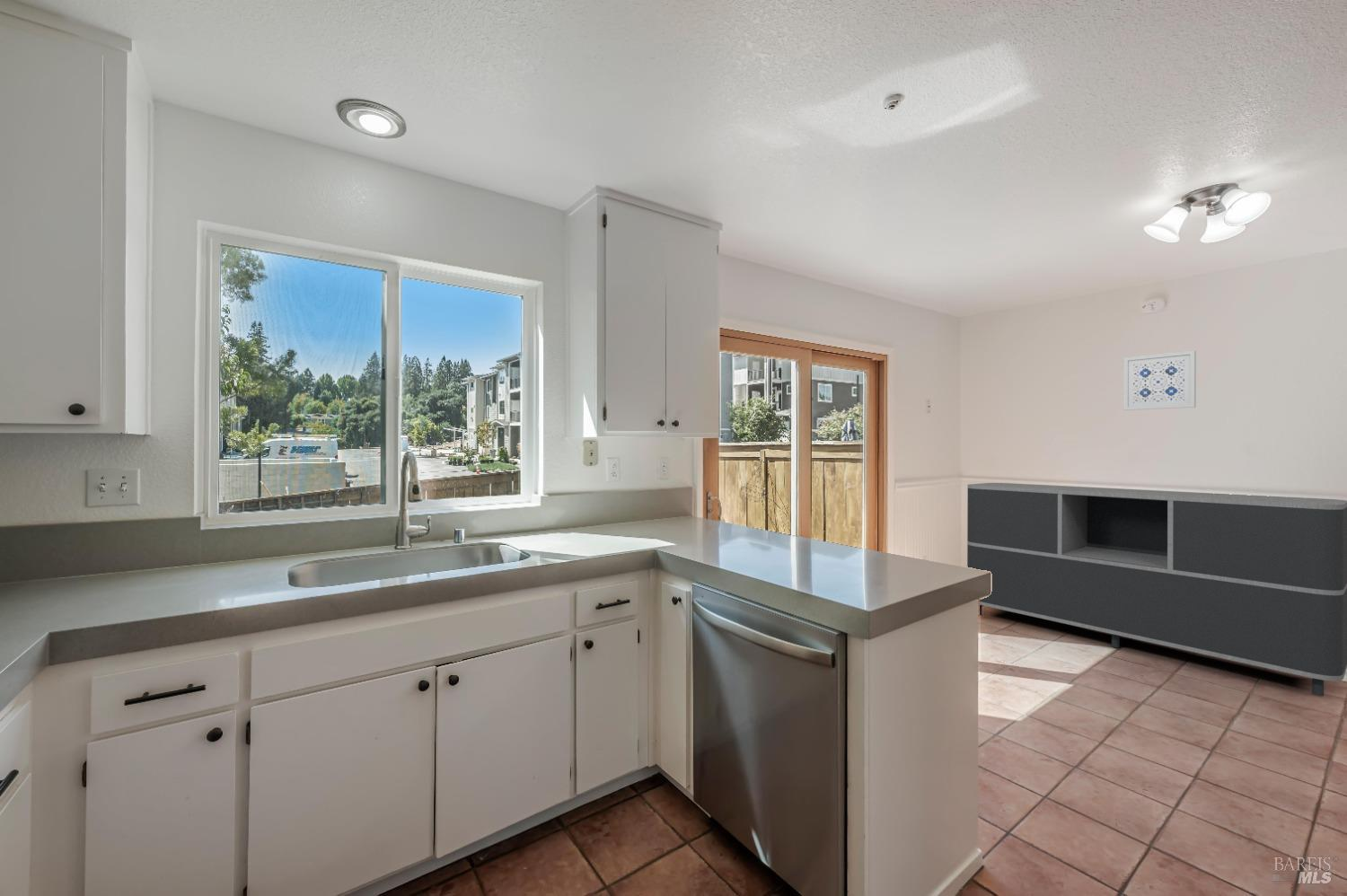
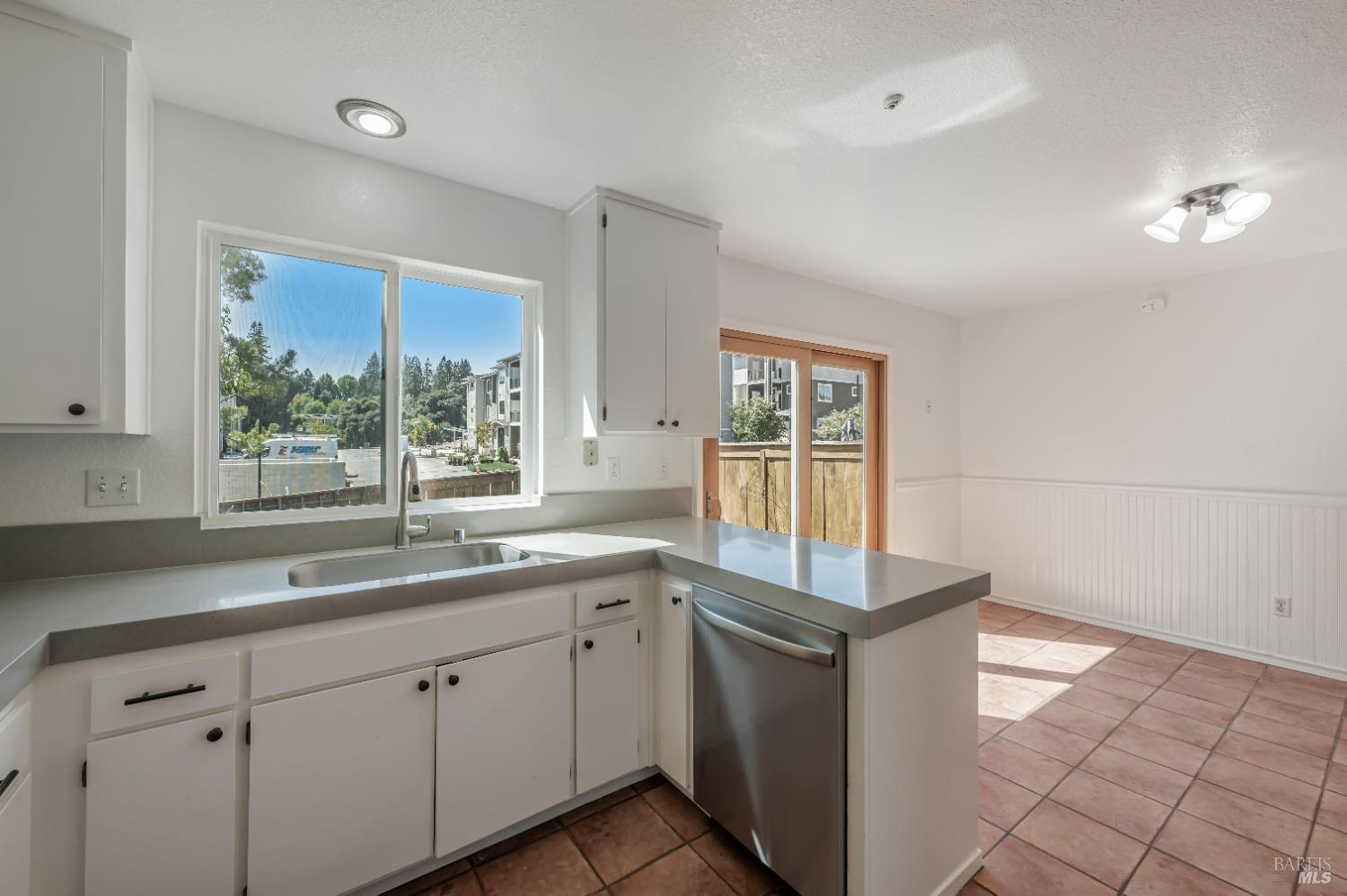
- sideboard [966,482,1347,697]
- wall art [1123,349,1197,411]
